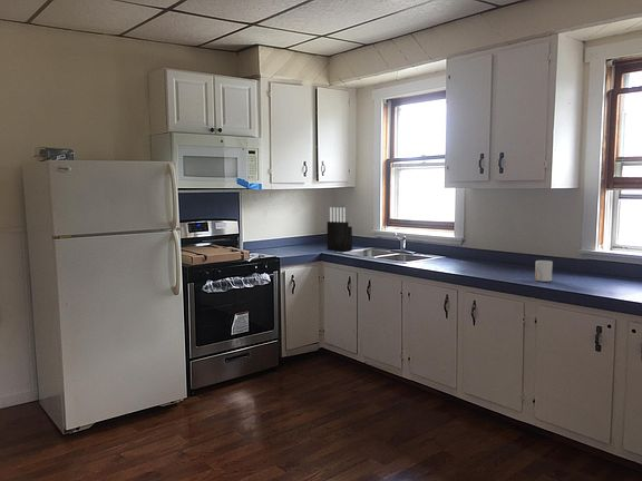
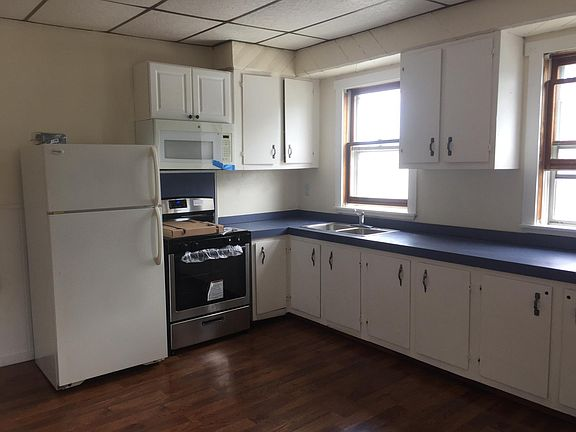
- knife block [327,206,353,253]
- mug [534,259,554,283]
